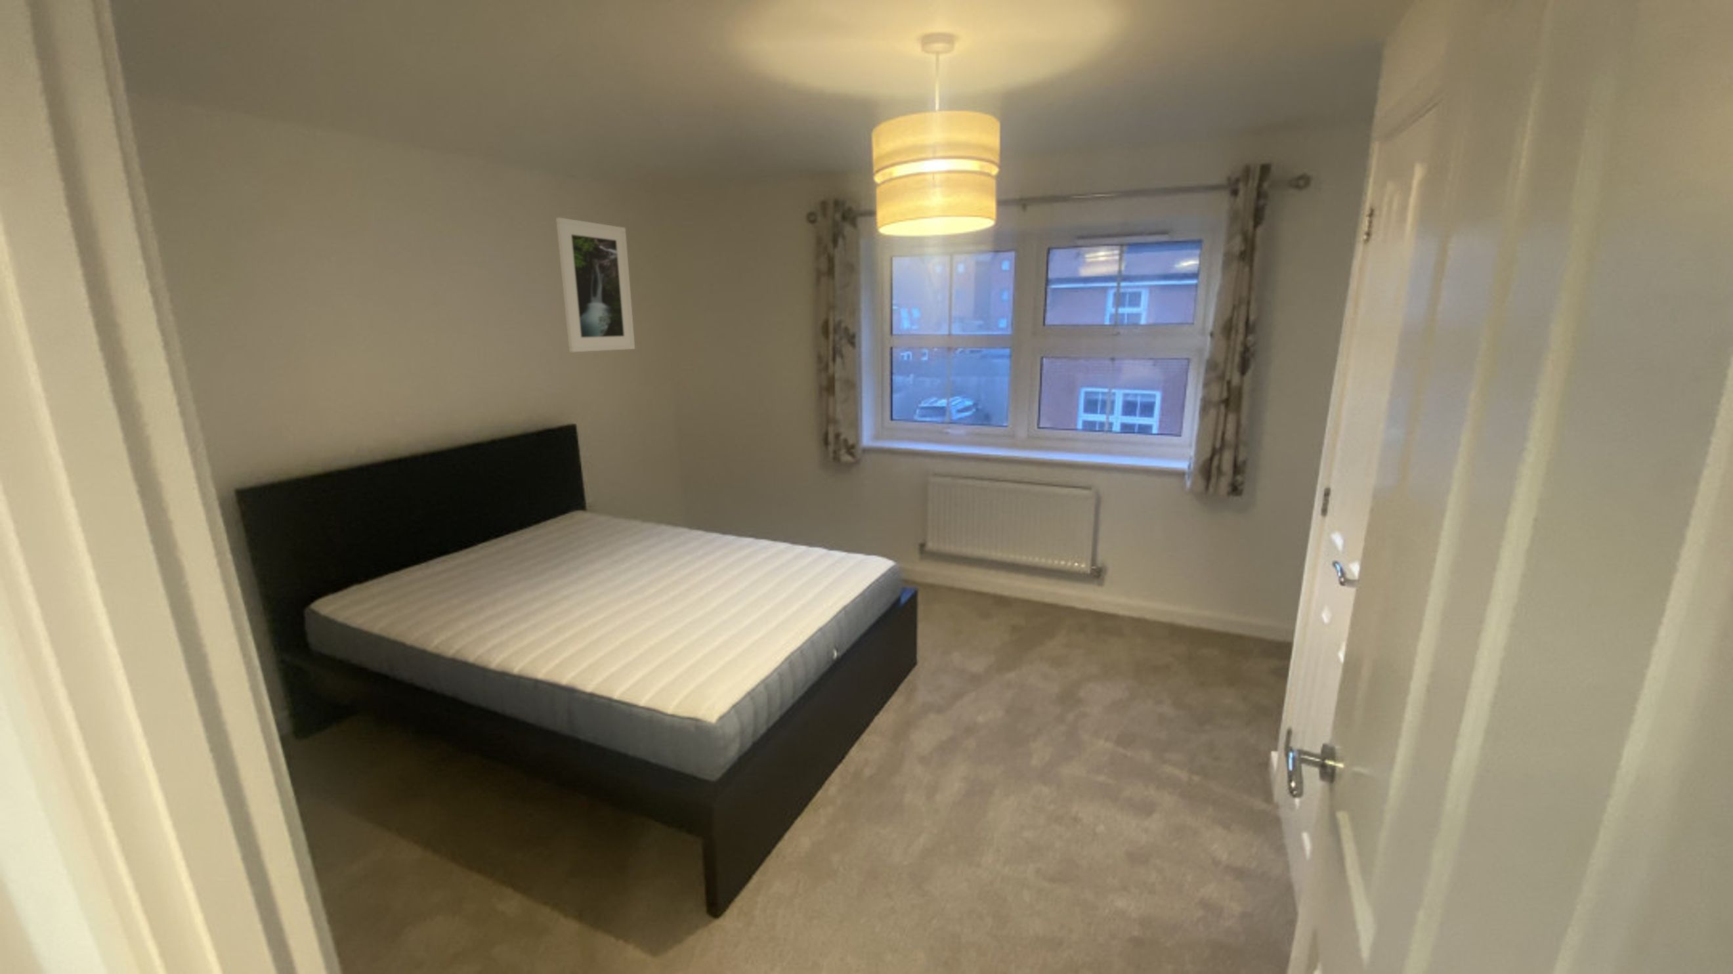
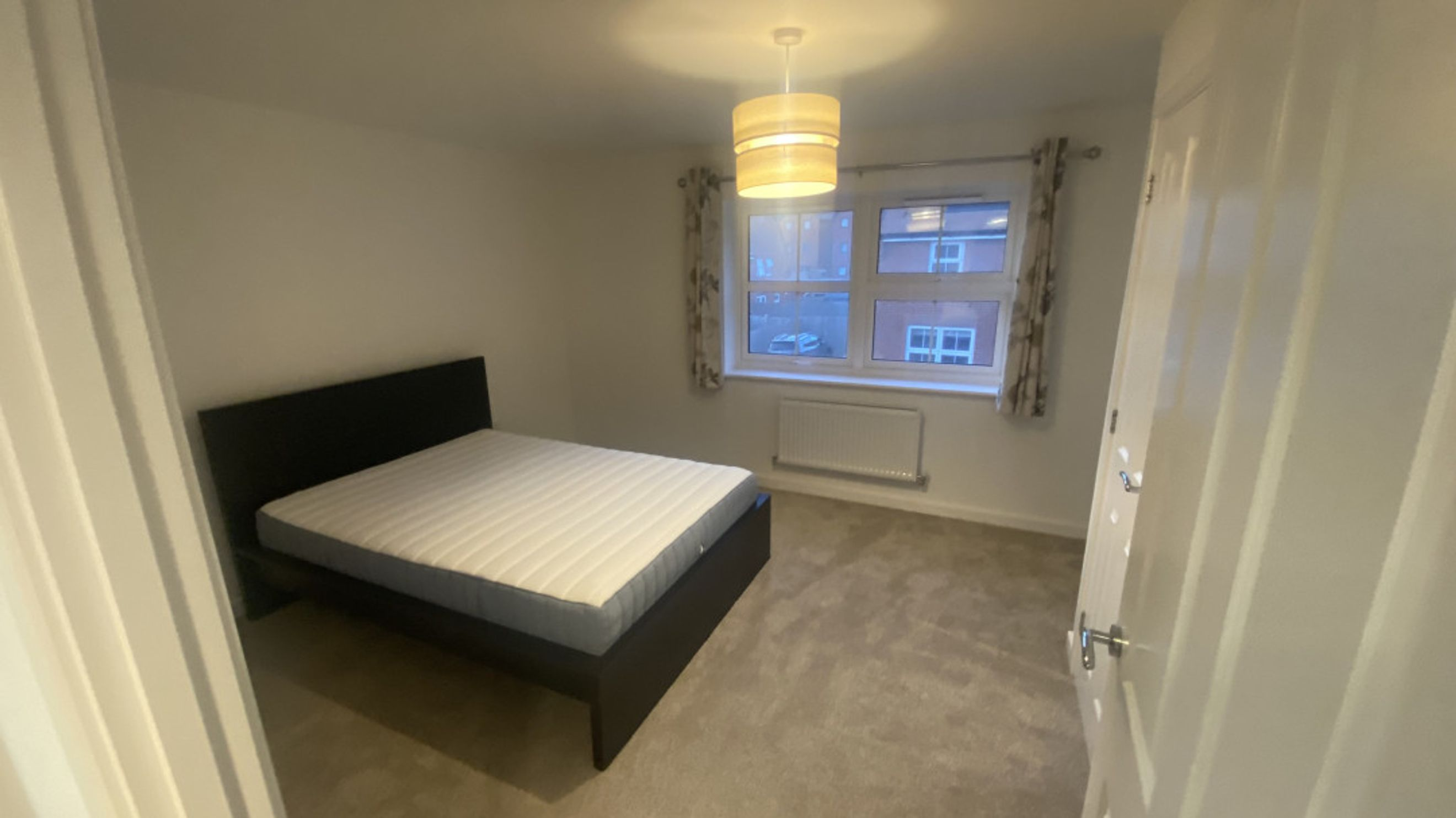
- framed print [556,217,636,352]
